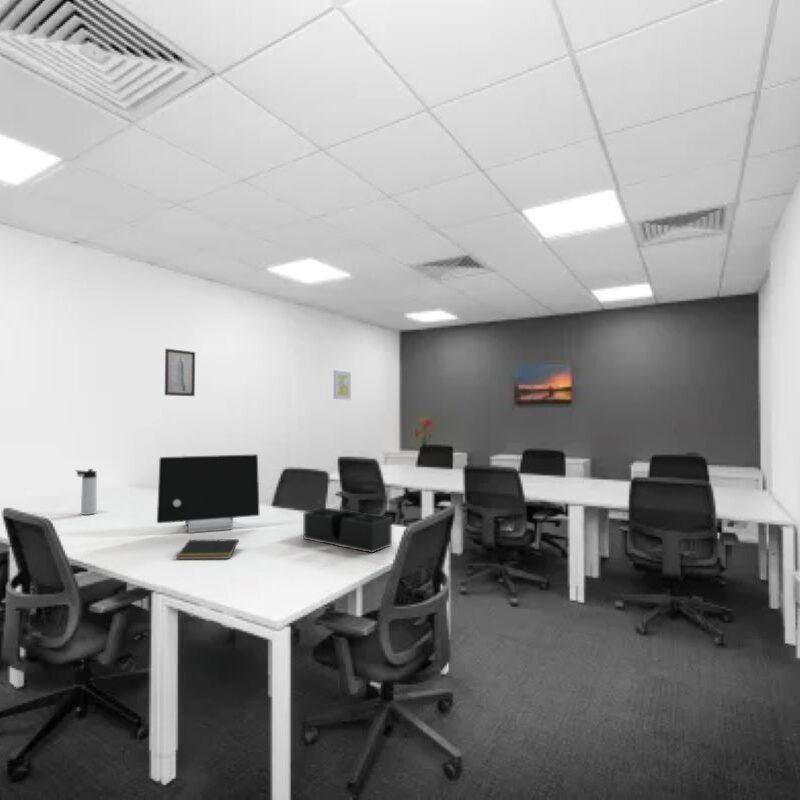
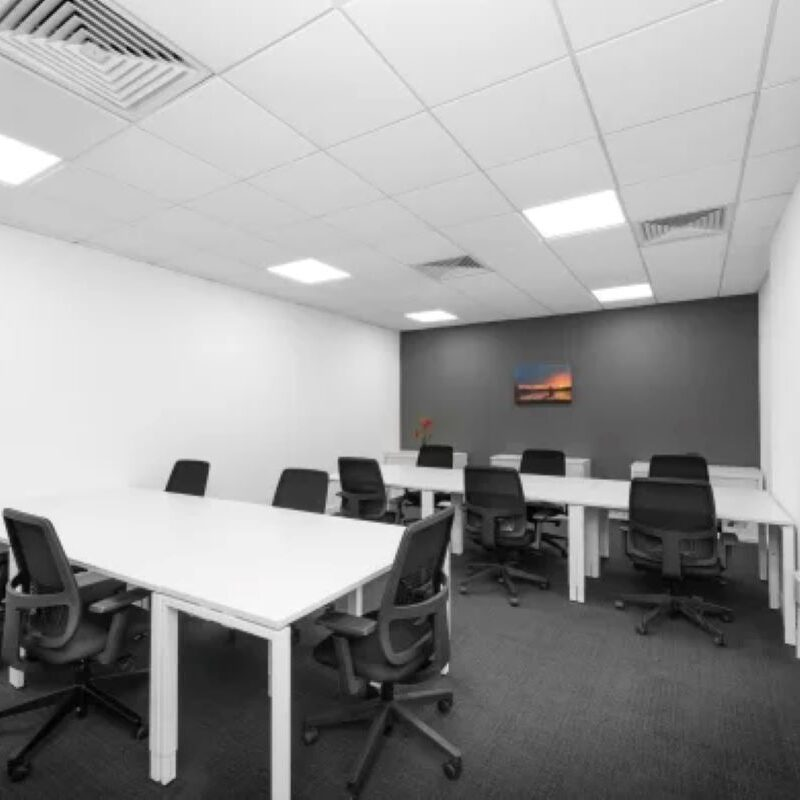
- desk organizer [302,507,393,554]
- wall art [333,369,352,401]
- computer monitor [156,453,260,534]
- notepad [175,538,240,561]
- thermos bottle [74,468,98,516]
- wall art [164,348,196,397]
